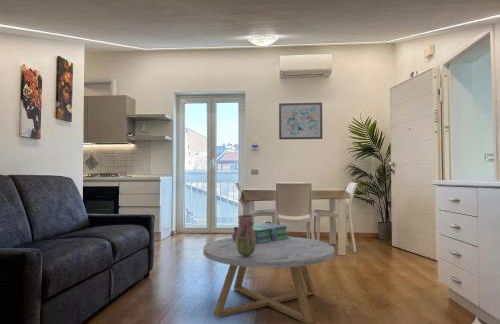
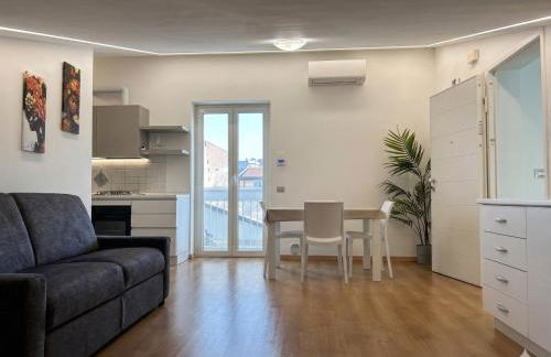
- stack of books [231,222,289,244]
- wall art [278,101,323,140]
- coffee table [202,236,336,324]
- vase [236,214,256,256]
